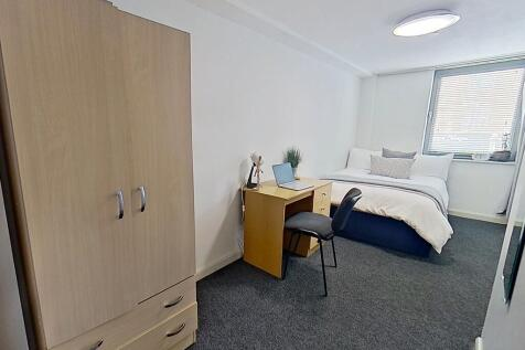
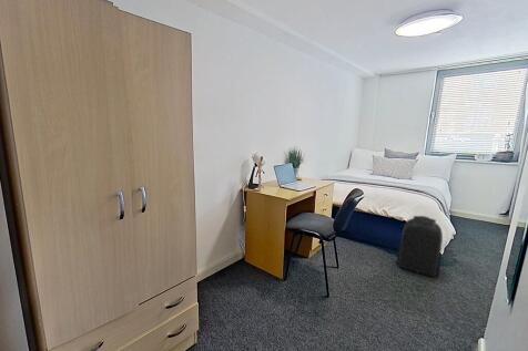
+ backpack [395,215,444,278]
